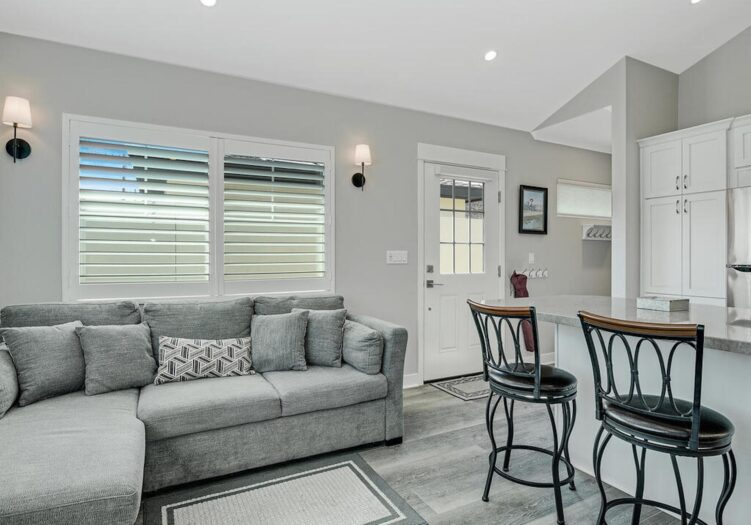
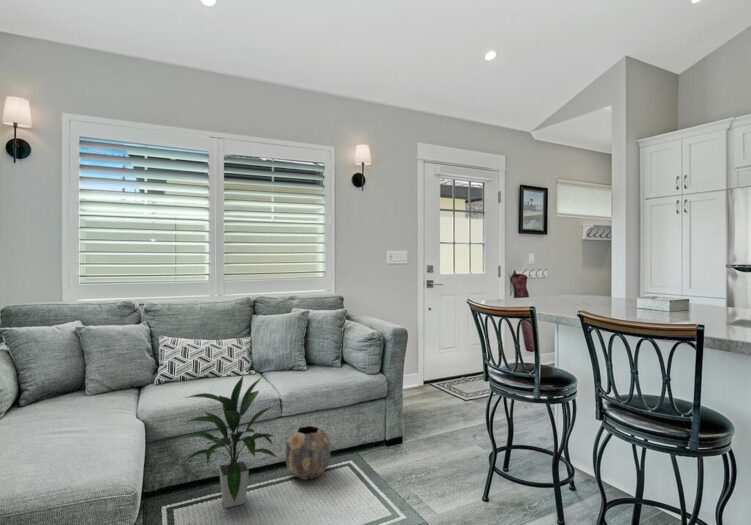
+ indoor plant [182,373,278,509]
+ planter [285,425,331,481]
